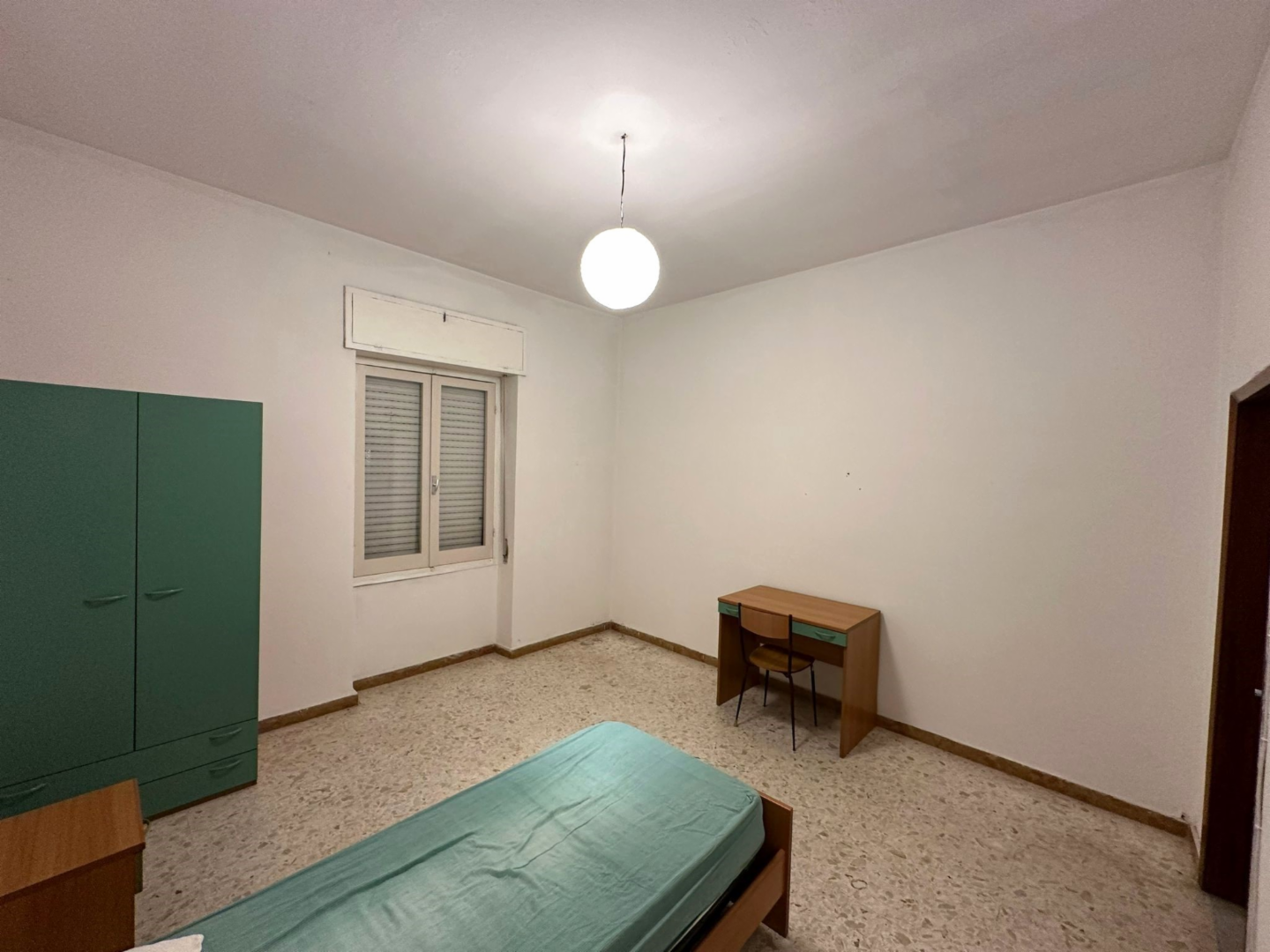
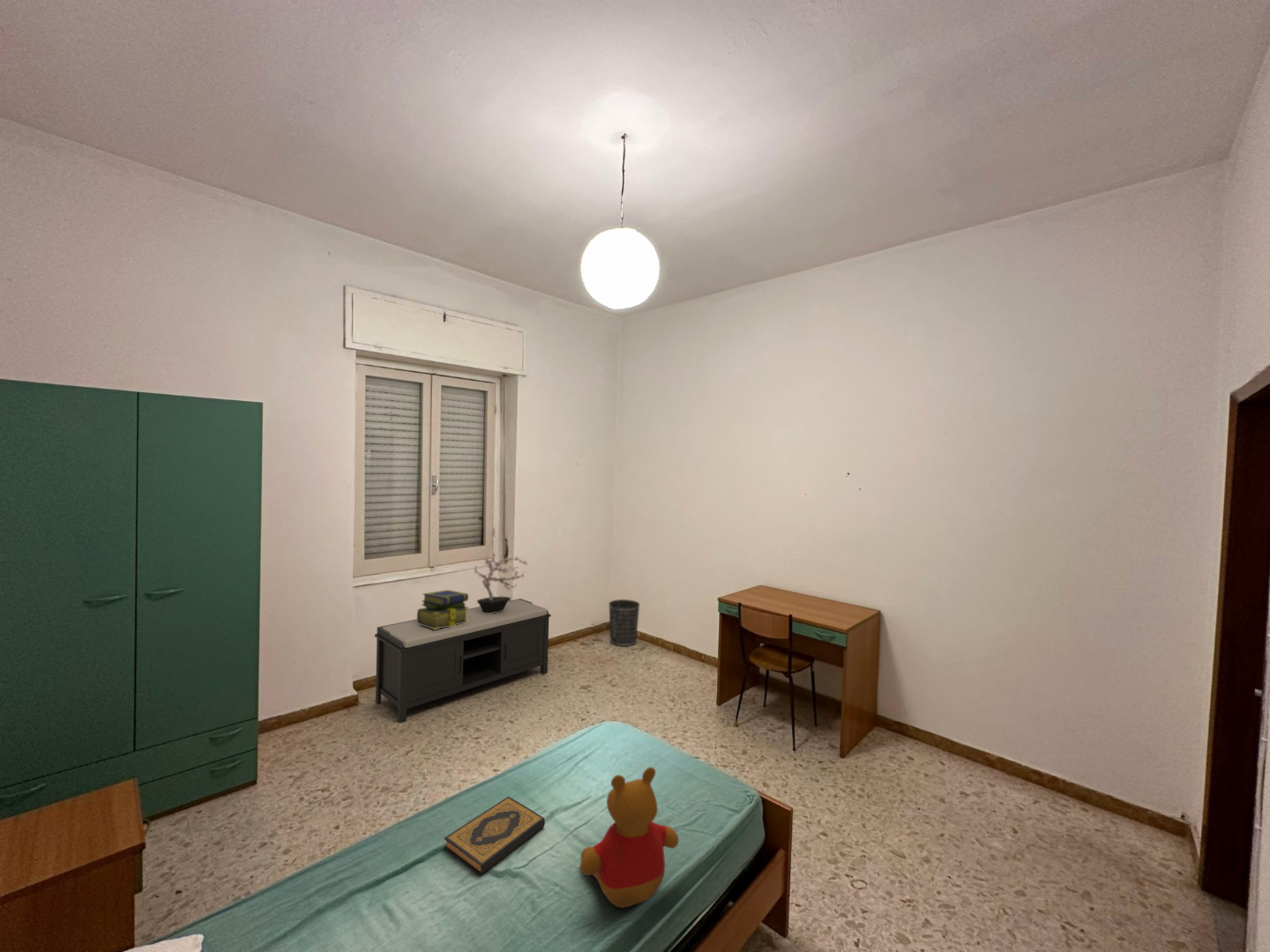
+ bench [374,598,552,724]
+ teddy bear [579,766,680,909]
+ potted plant [474,552,527,614]
+ hardback book [444,795,546,875]
+ wastebasket [609,599,640,647]
+ stack of books [416,589,470,629]
